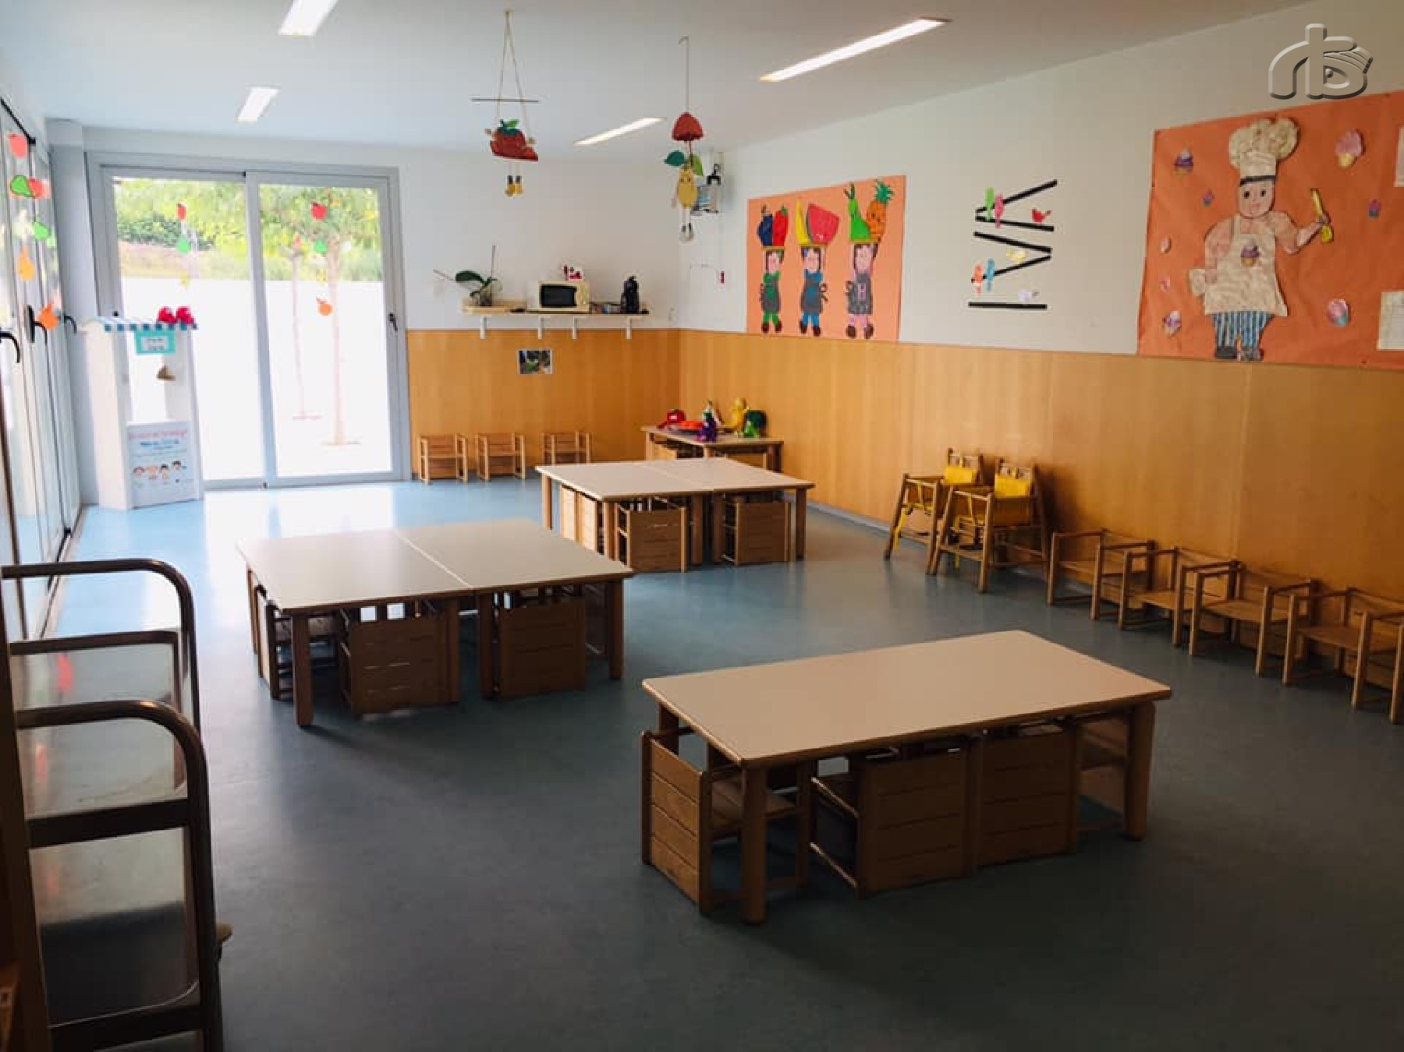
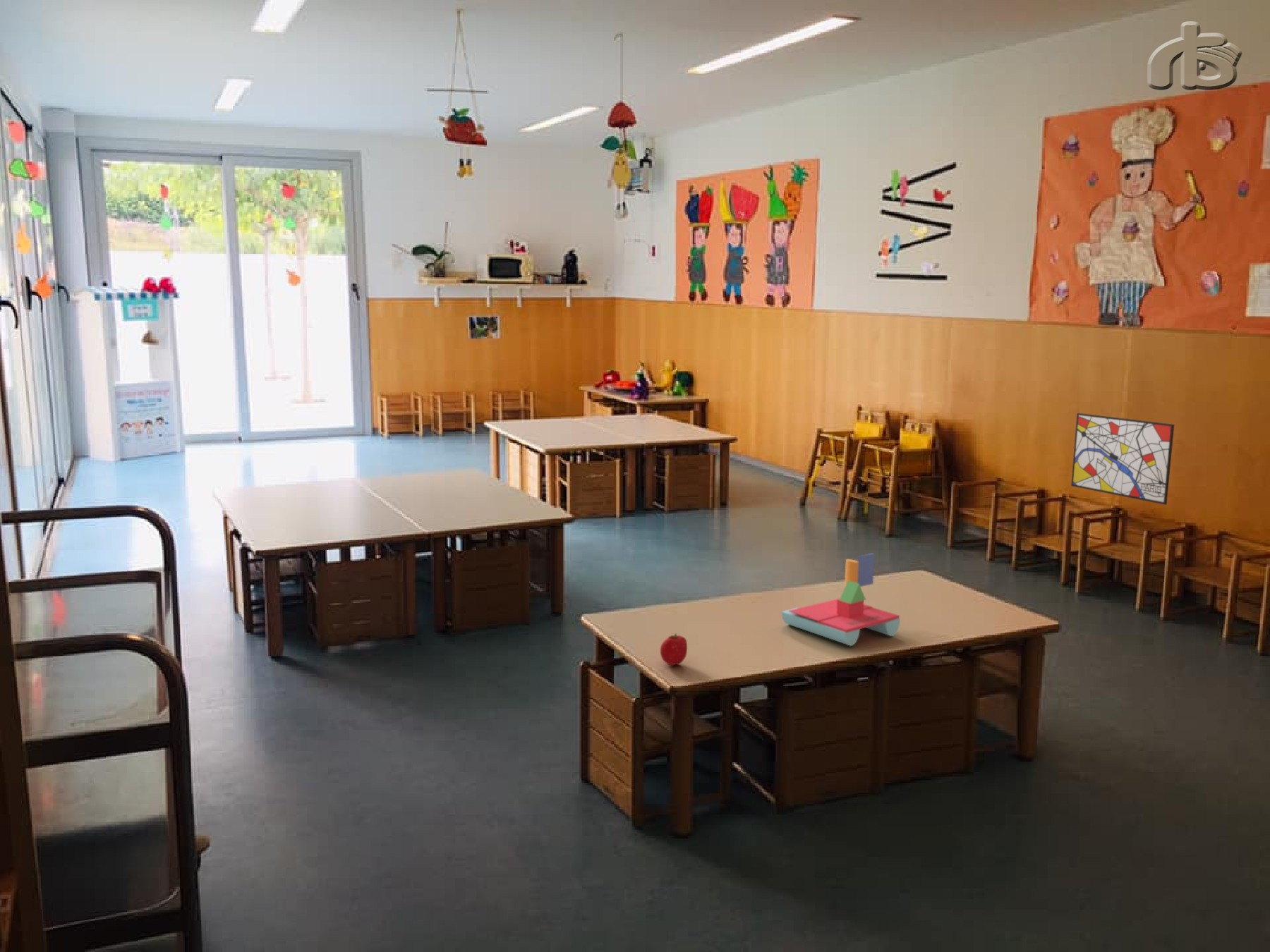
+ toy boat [781,552,901,647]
+ fruit [660,633,688,666]
+ wall art [1070,413,1175,506]
